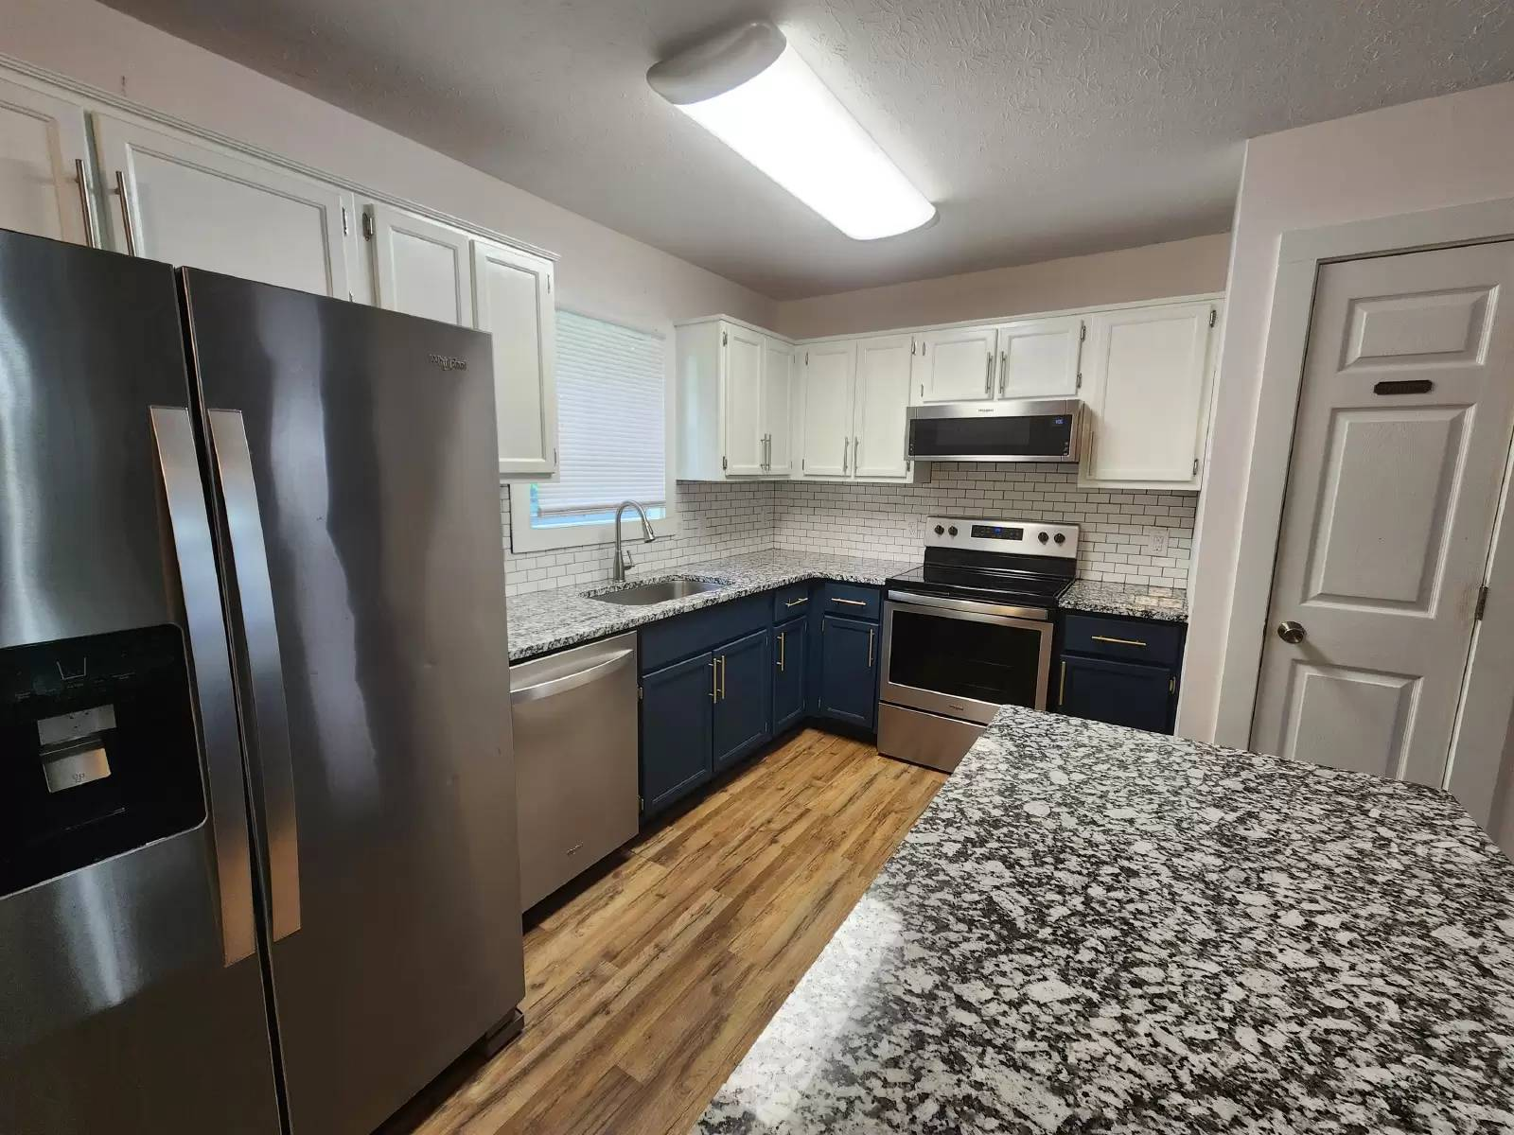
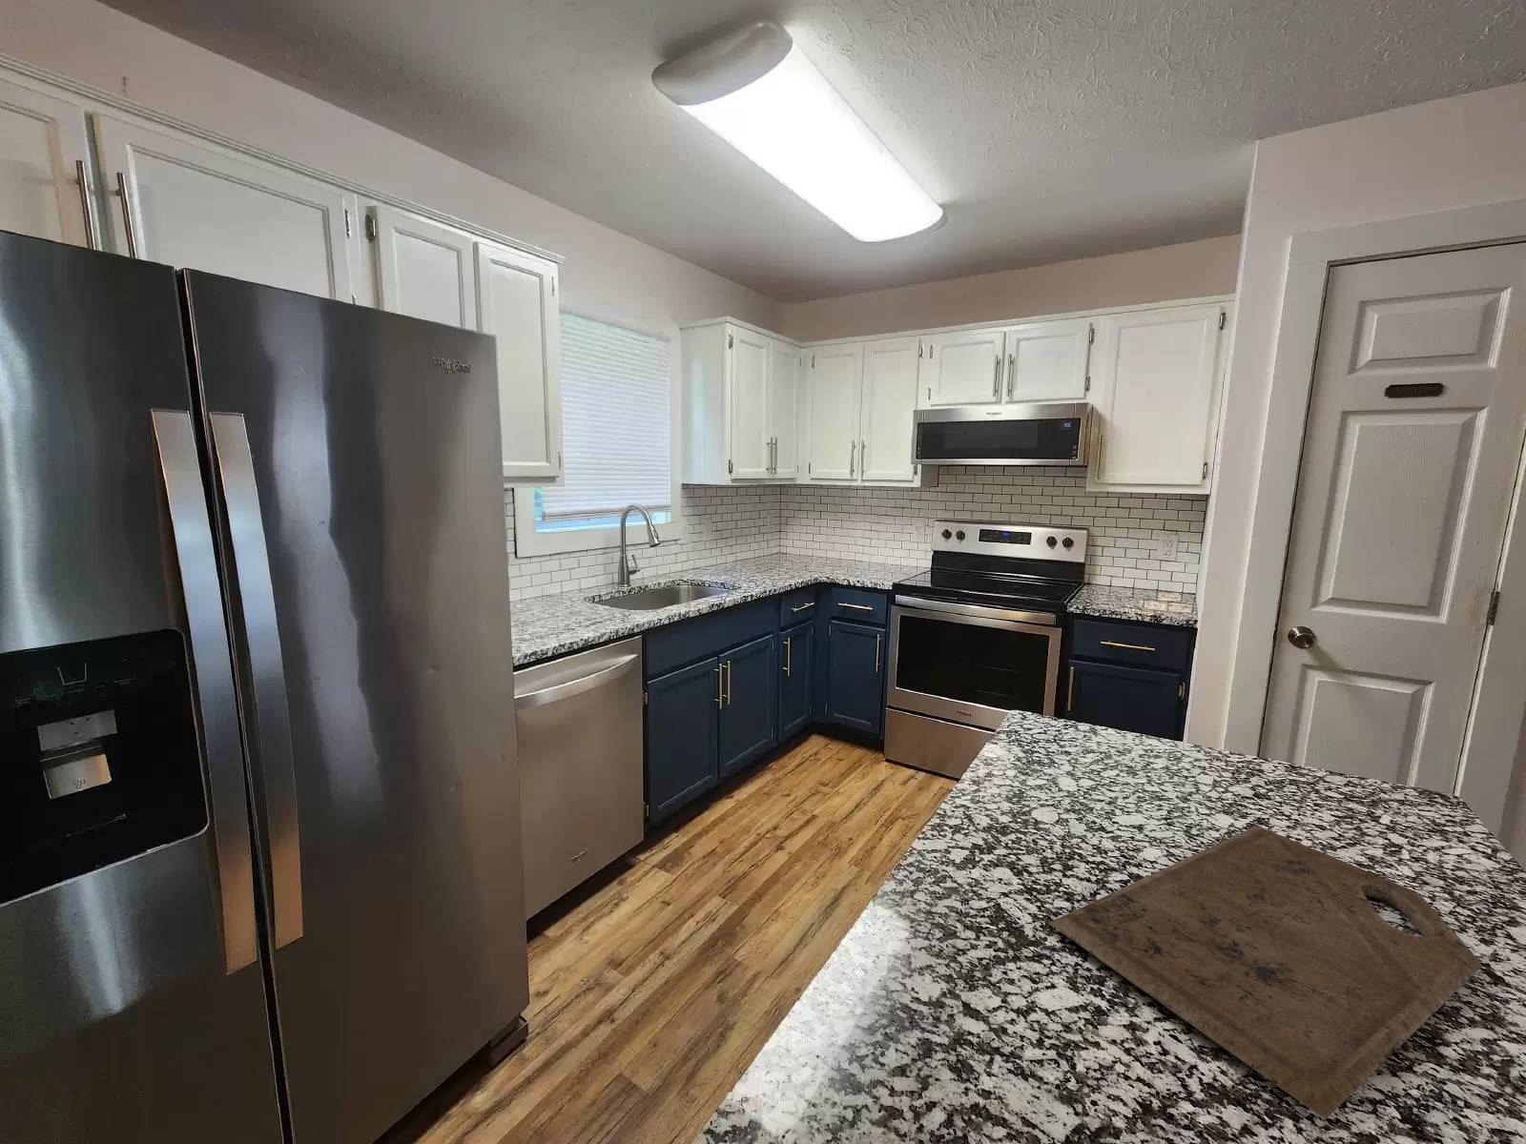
+ cutting board [1048,826,1482,1120]
